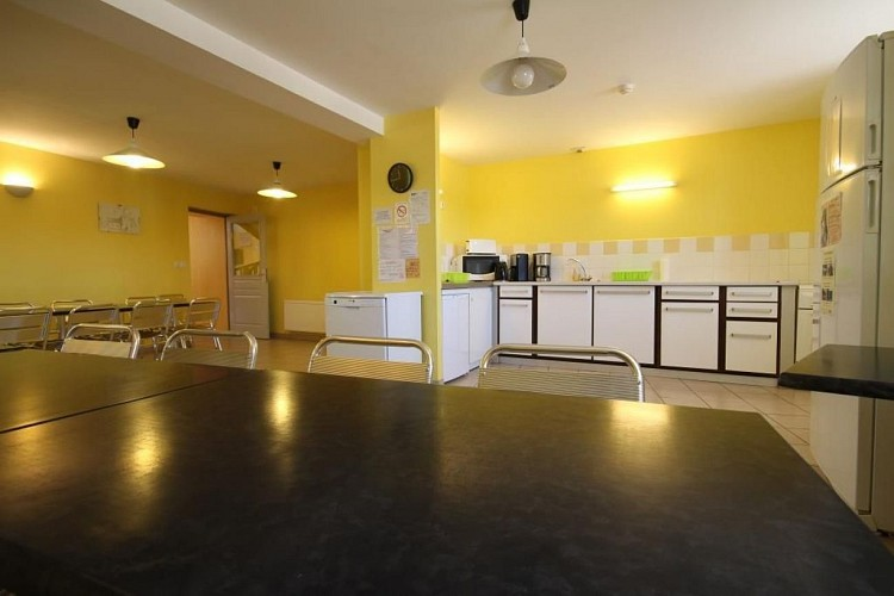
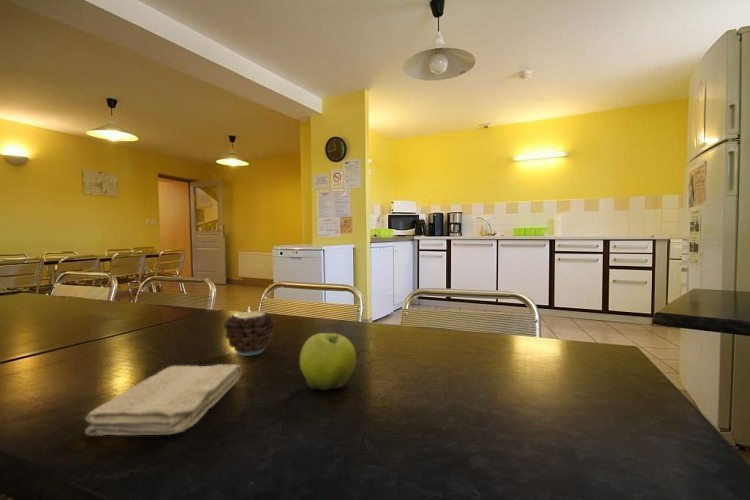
+ candle [223,307,277,357]
+ washcloth [84,363,243,437]
+ fruit [299,332,357,391]
